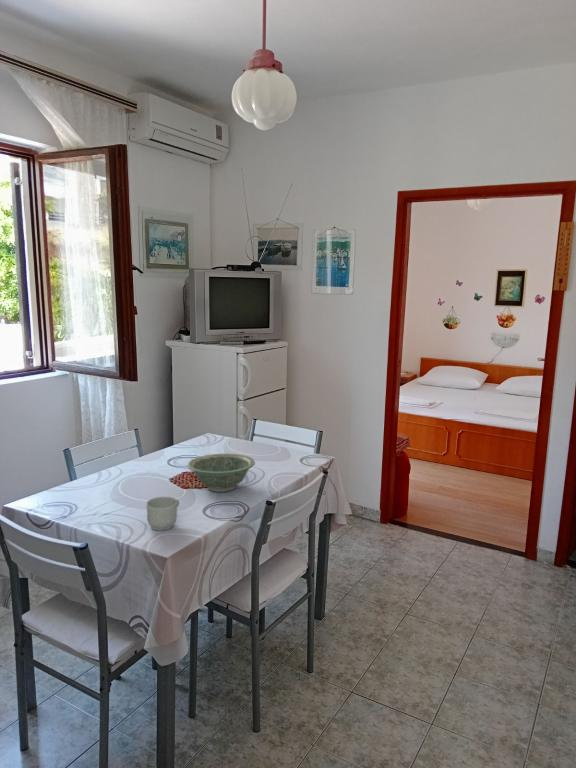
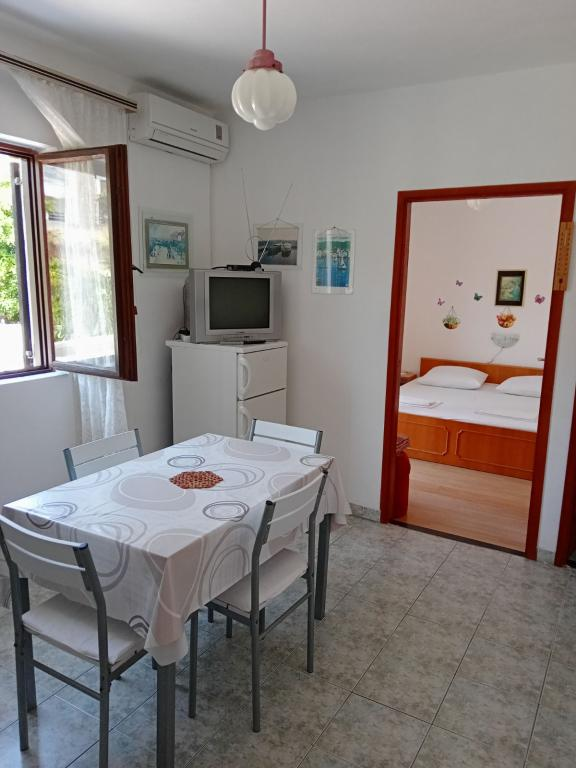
- bowl [186,452,256,493]
- mug [146,496,180,531]
